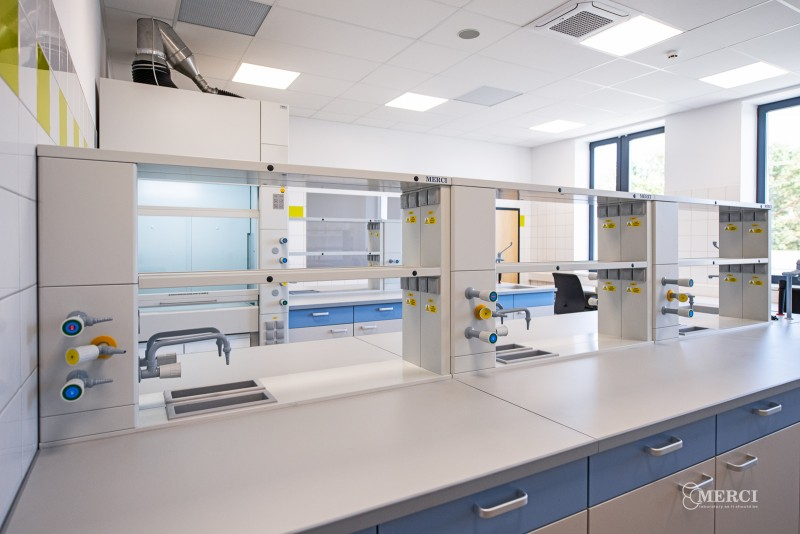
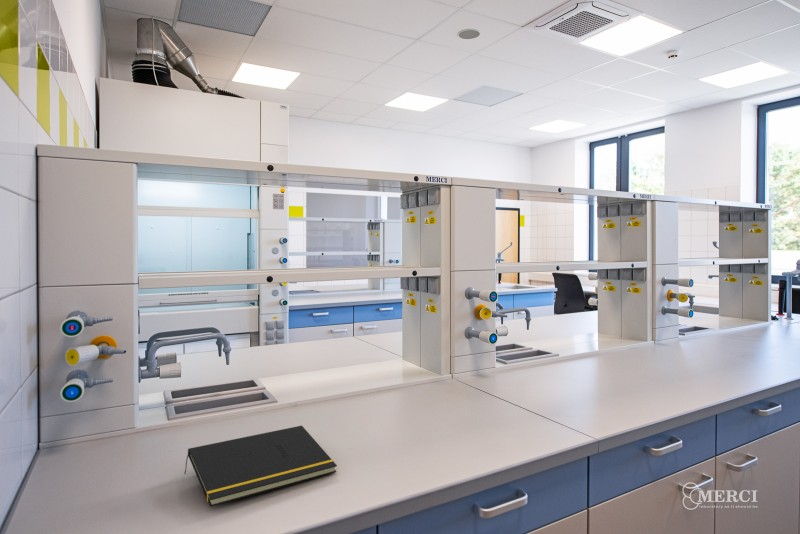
+ notepad [183,425,338,508]
